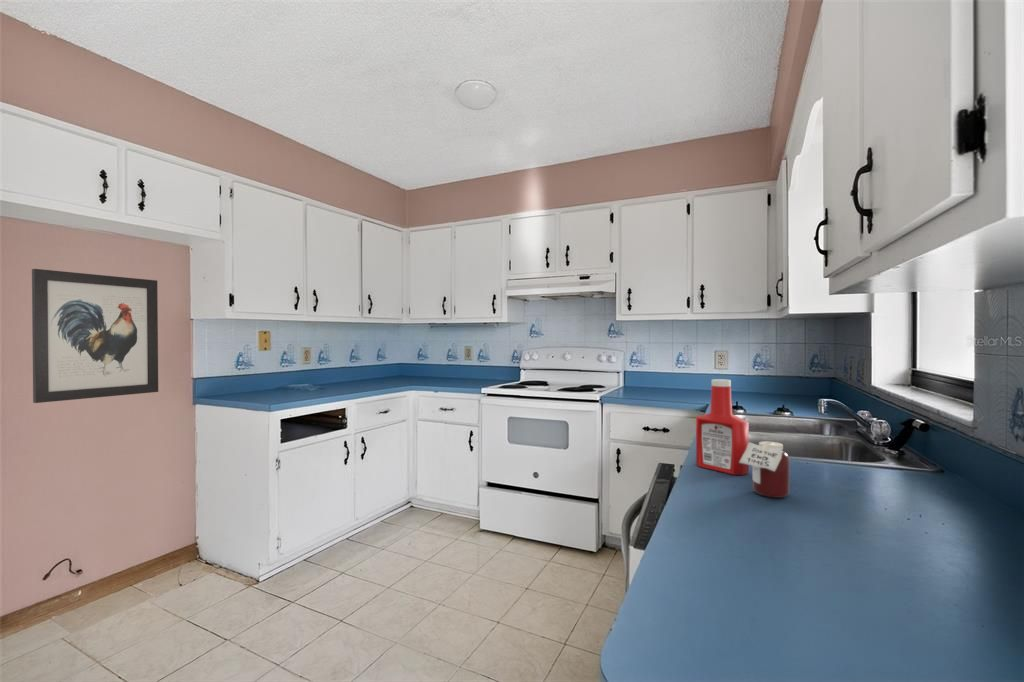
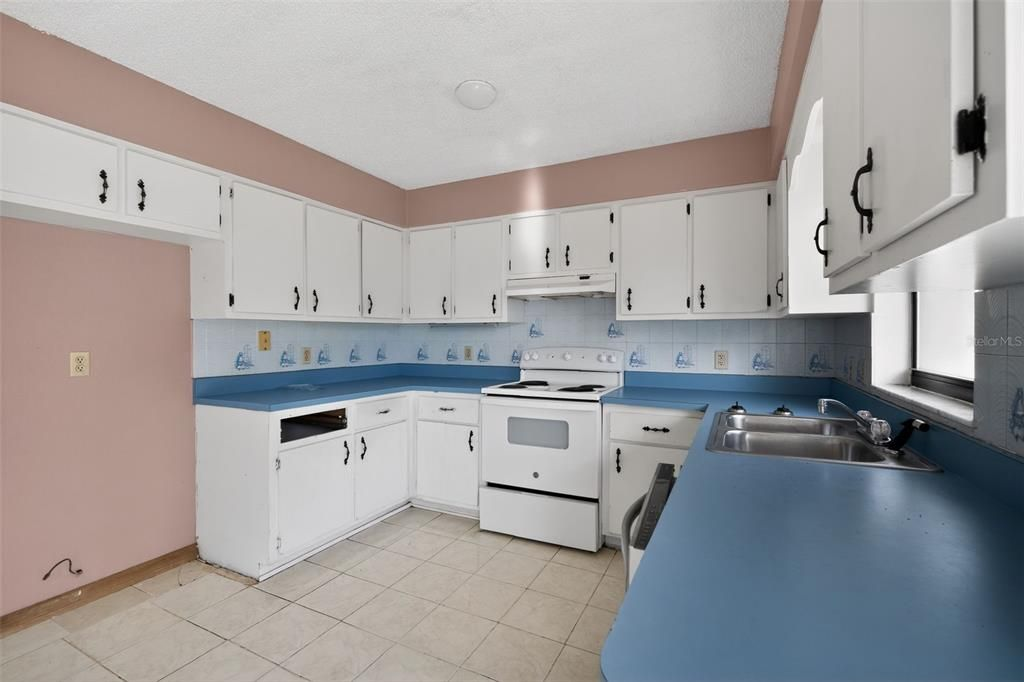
- wall art [31,268,159,404]
- soap bottle [695,378,750,476]
- jar [739,441,791,499]
